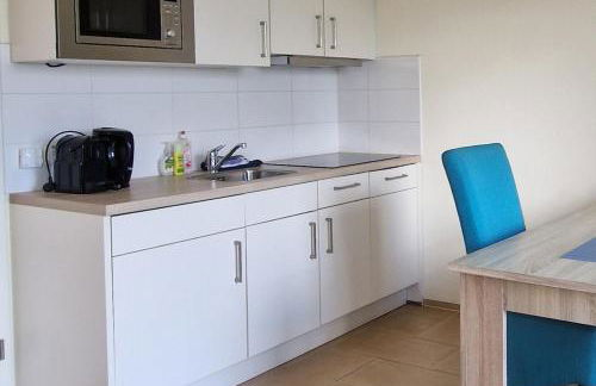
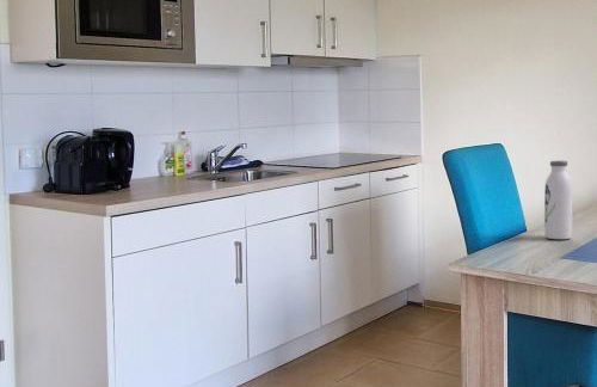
+ water bottle [543,159,573,240]
